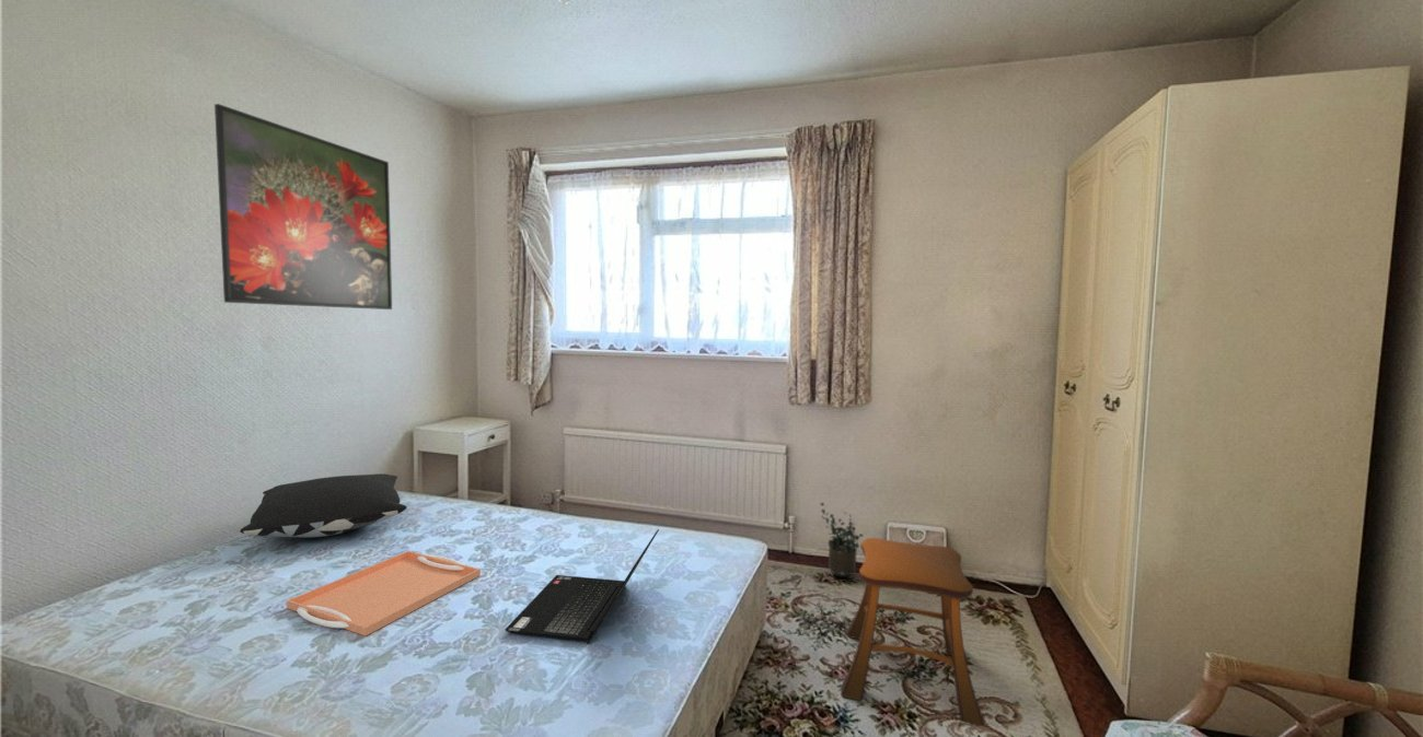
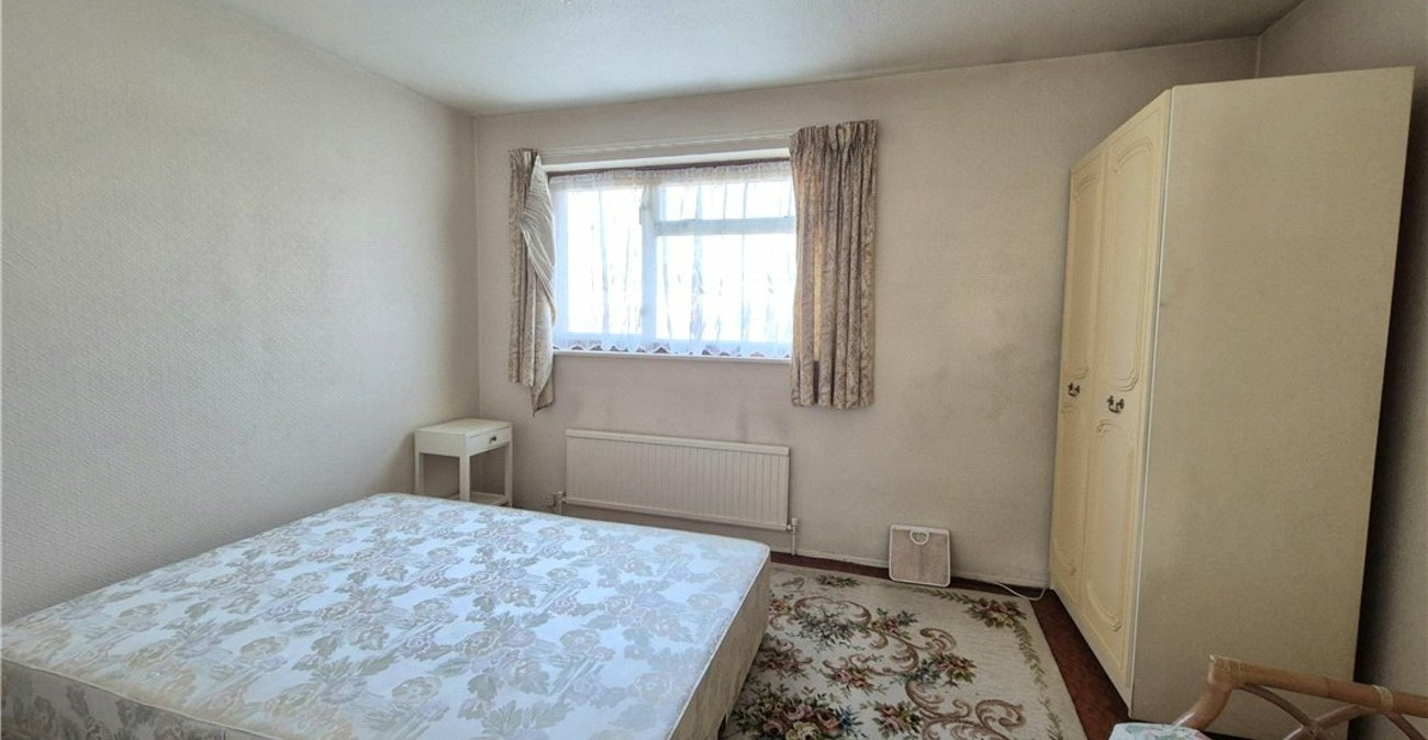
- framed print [213,103,393,311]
- pillow [239,472,407,539]
- laptop computer [504,528,660,645]
- stool [841,537,986,727]
- potted plant [819,502,865,578]
- serving tray [286,550,482,637]
